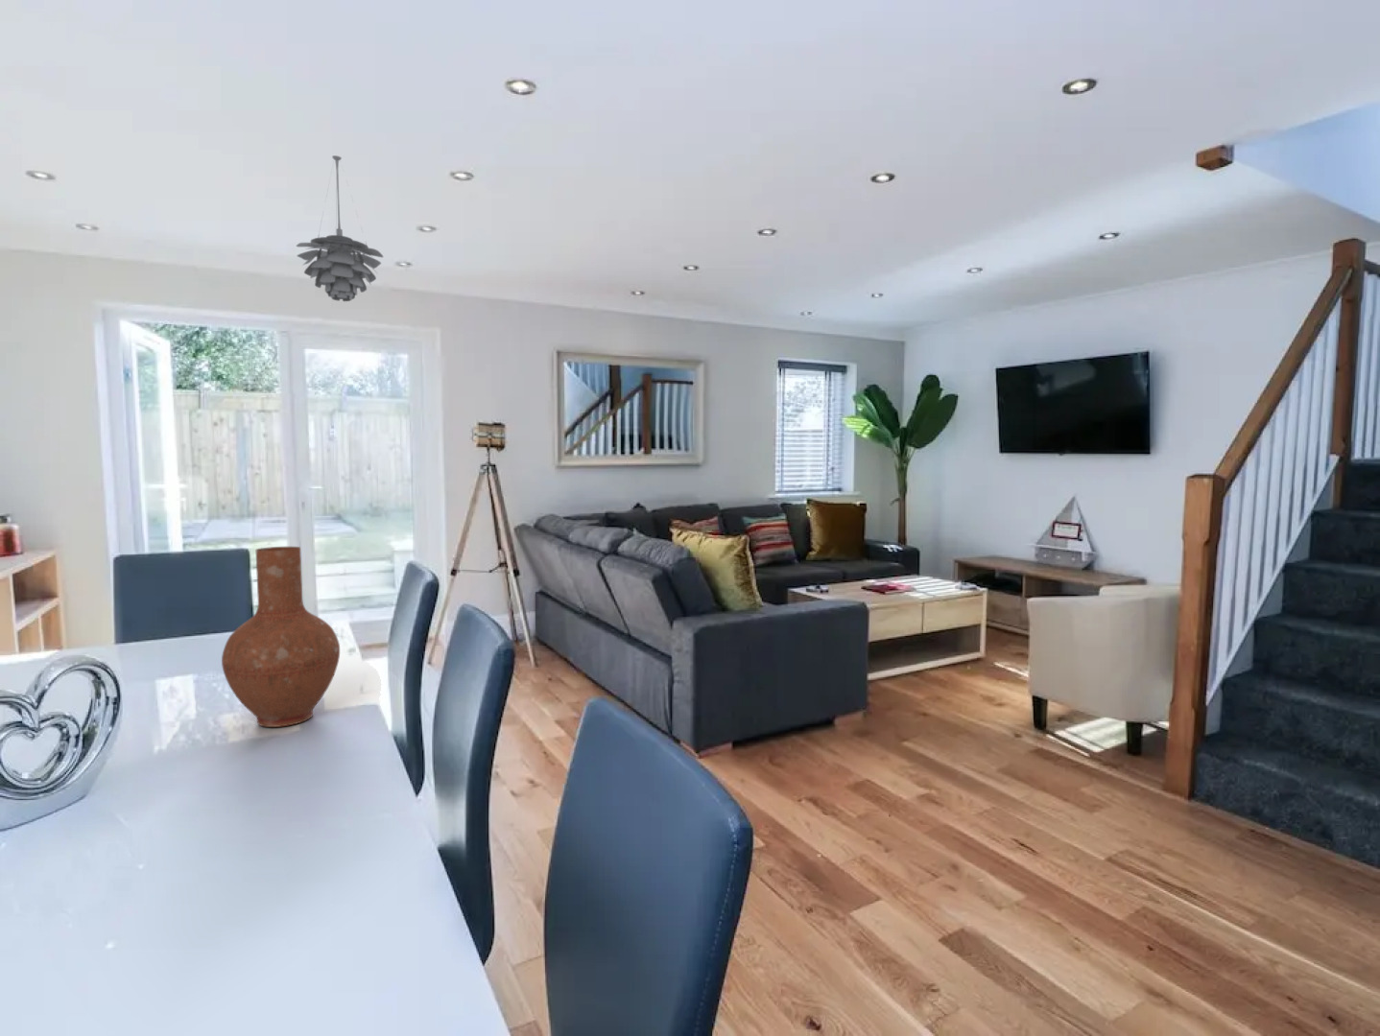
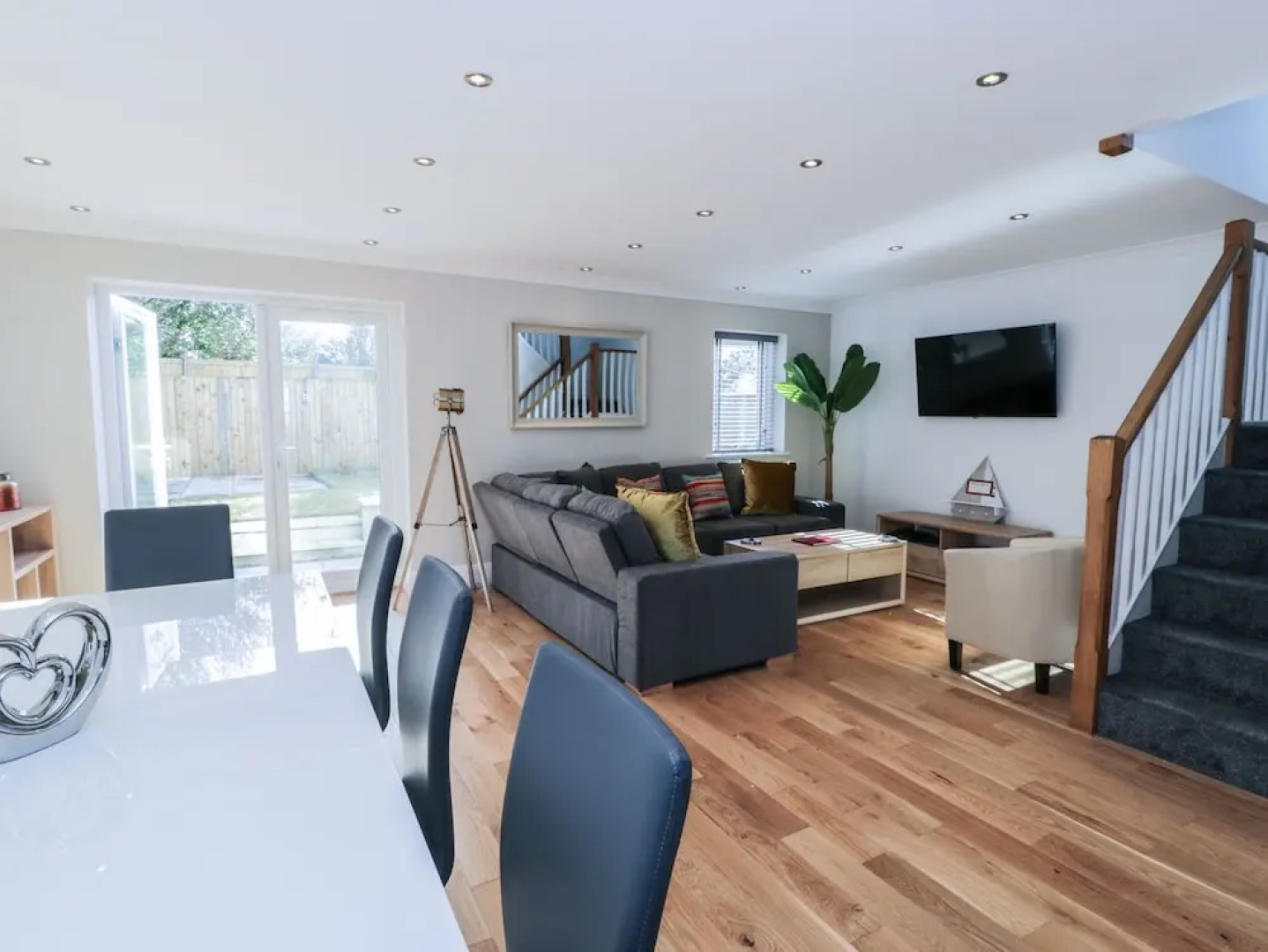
- pendant light [296,155,384,303]
- vase [221,546,341,728]
